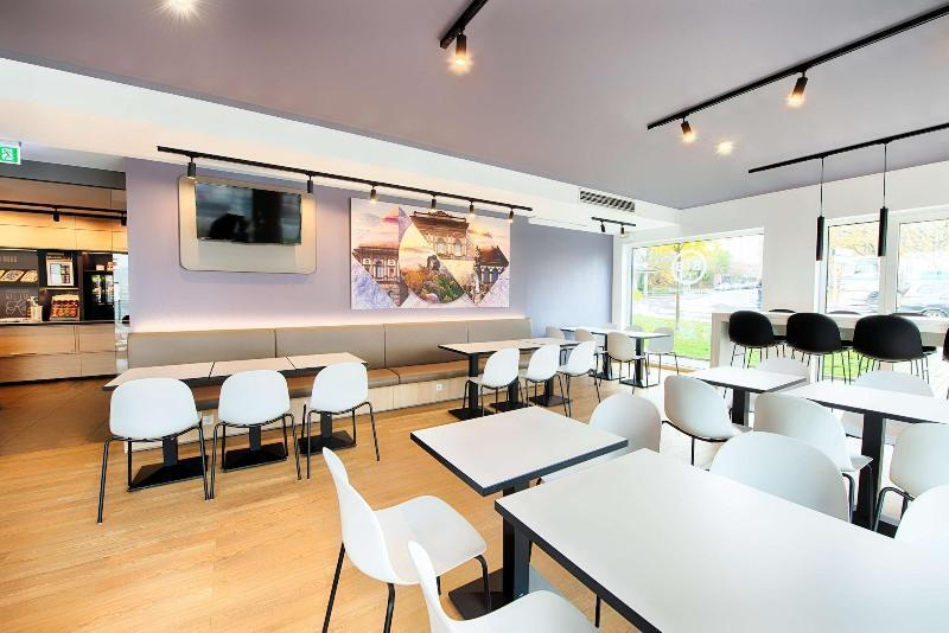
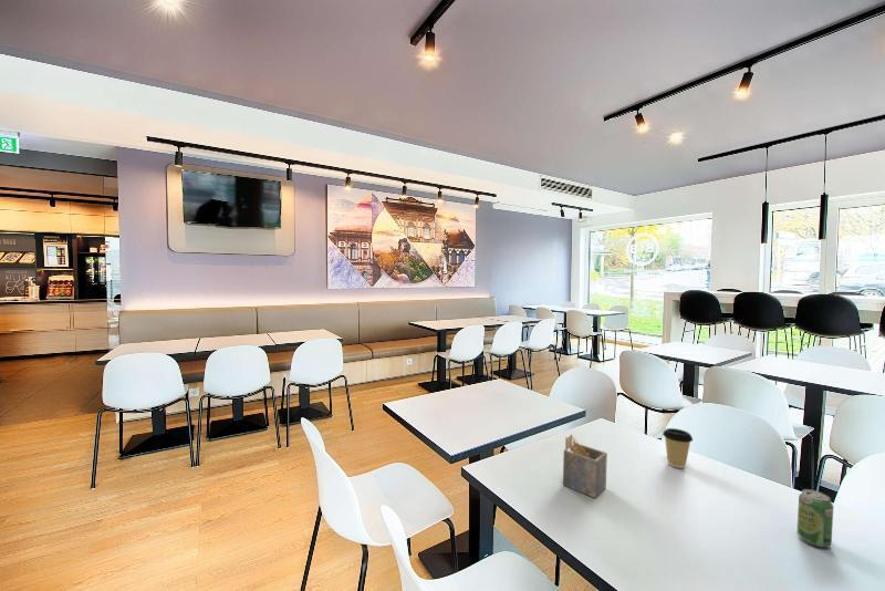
+ napkin holder [562,433,608,499]
+ beverage can [795,488,834,548]
+ coffee cup [662,427,694,469]
